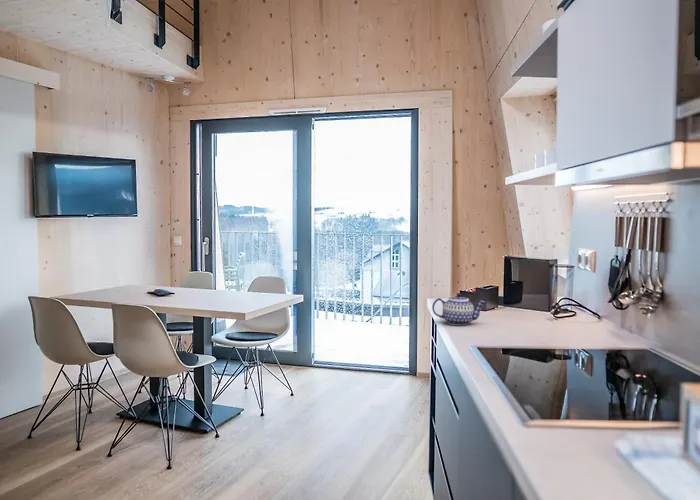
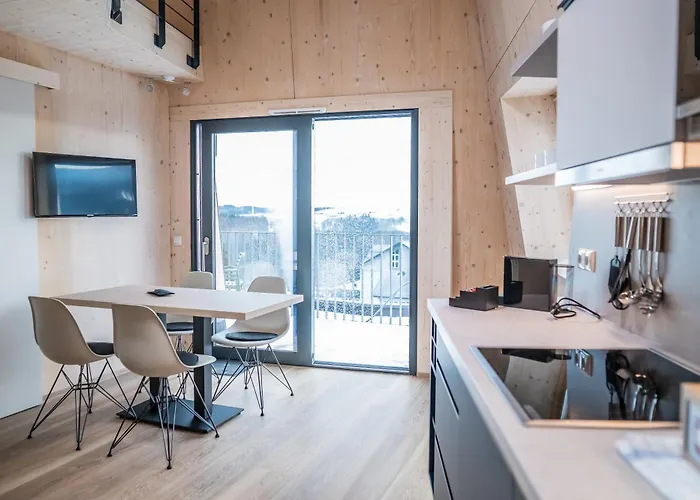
- teapot [431,292,487,326]
